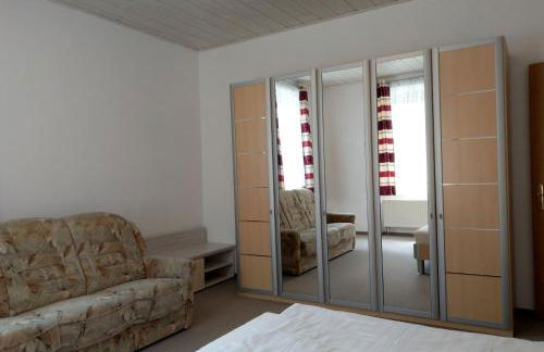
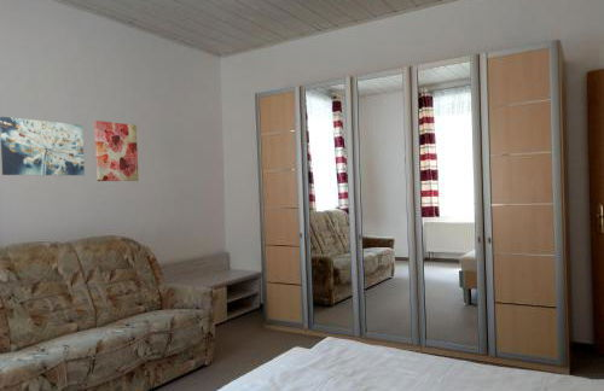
+ wall art [0,116,86,176]
+ wall art [93,119,139,182]
